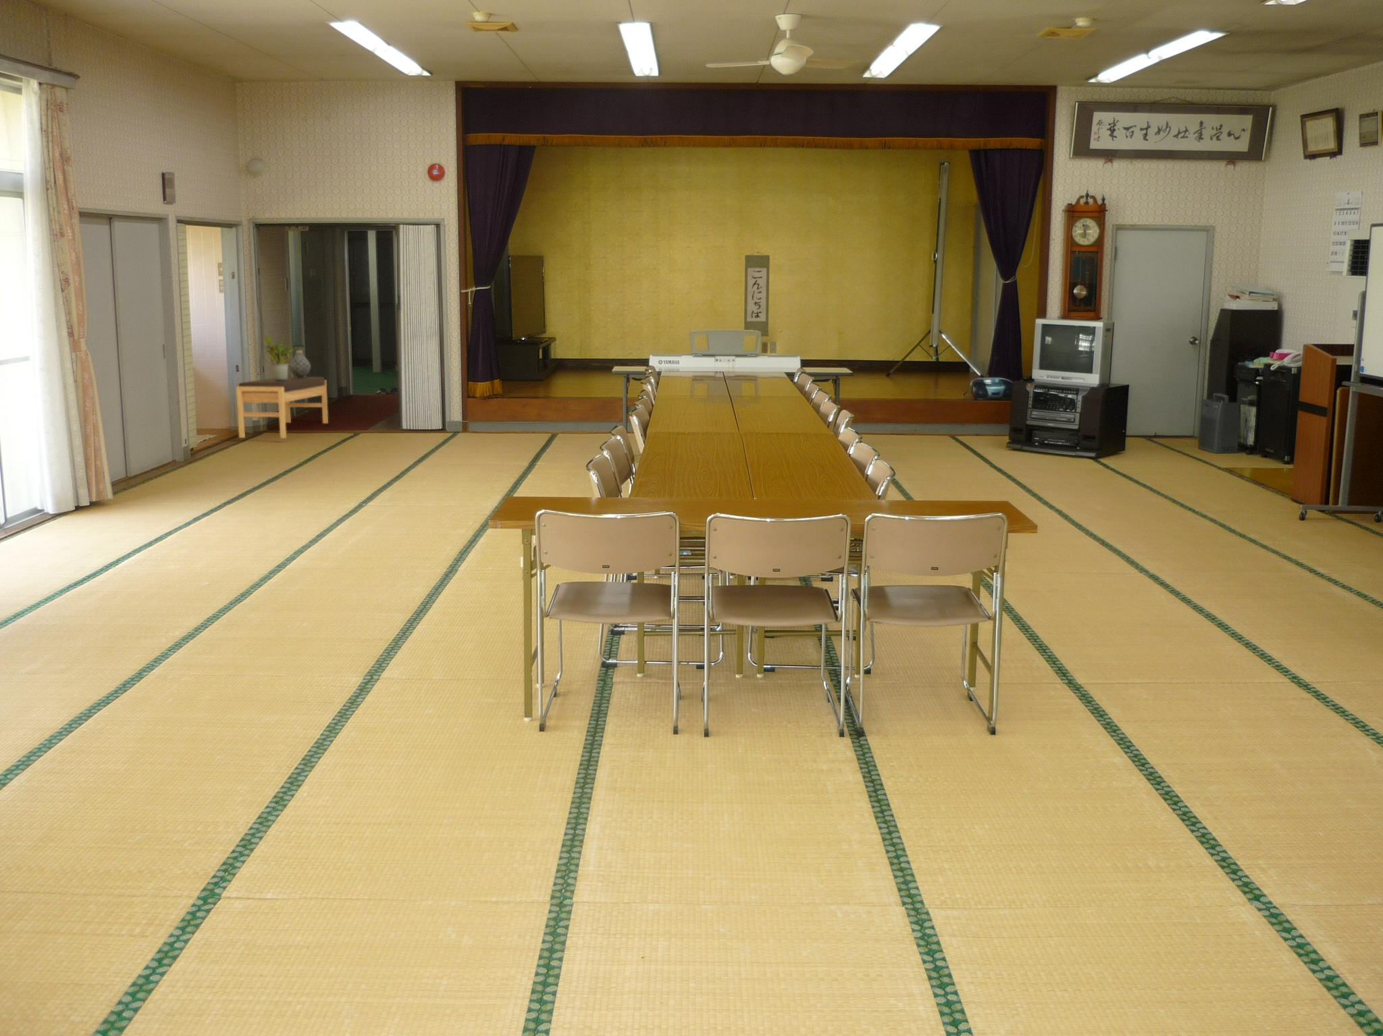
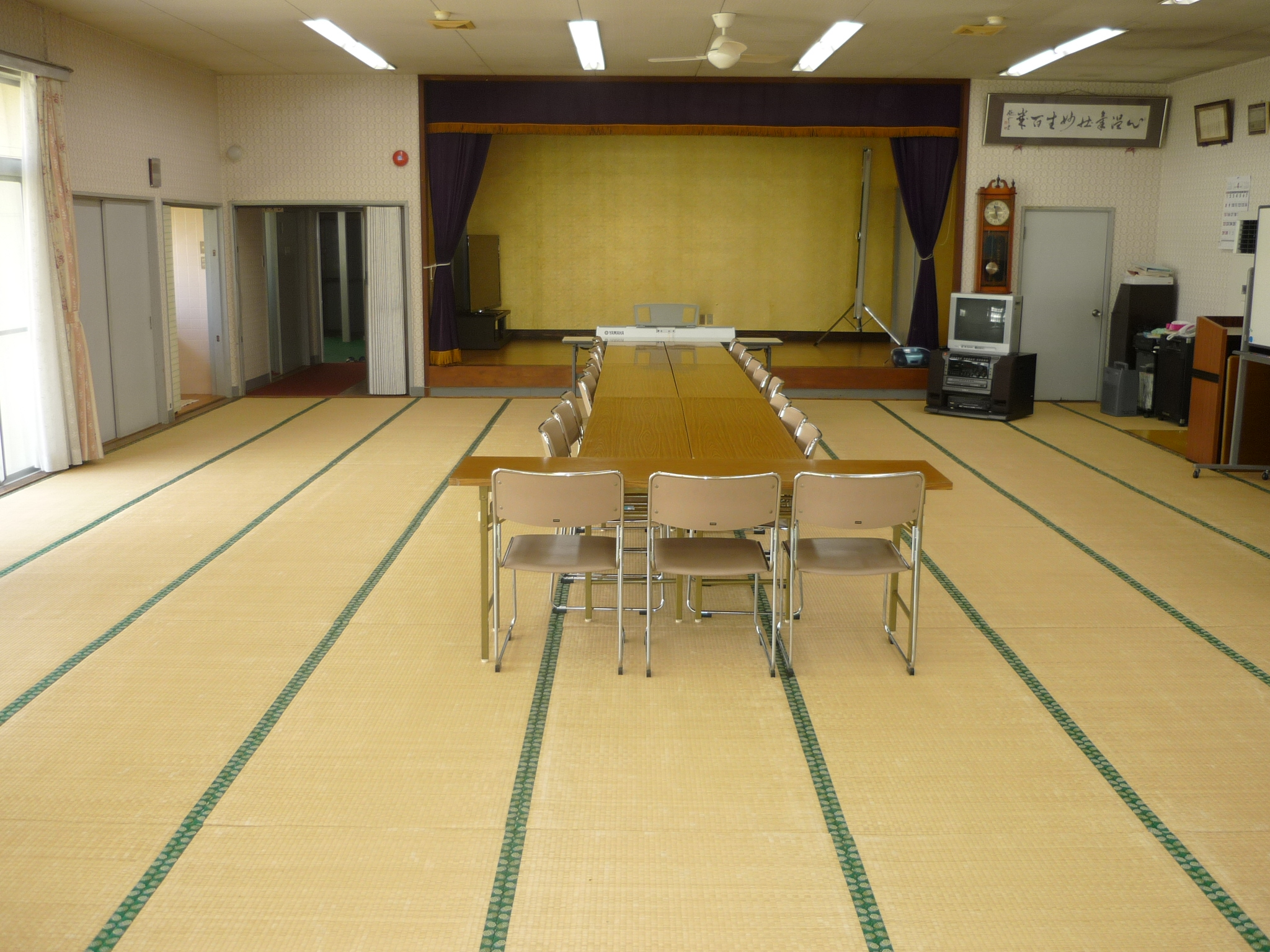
- potted plant [256,335,301,381]
- vase [289,345,311,377]
- bench [235,377,329,439]
- wall scroll [744,251,771,336]
